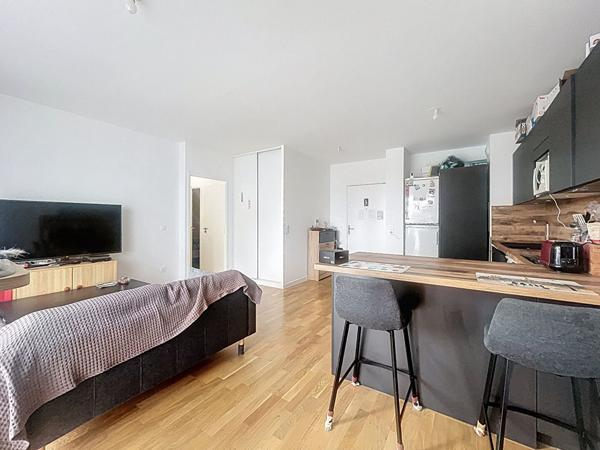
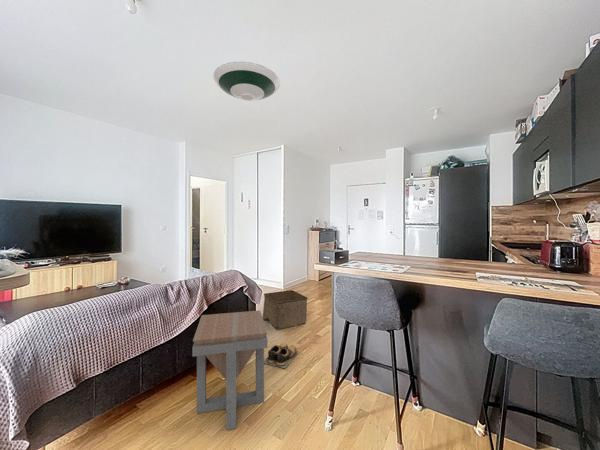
+ storage bin [262,289,309,331]
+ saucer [212,61,281,102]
+ side table [191,309,268,431]
+ shoes [264,342,300,369]
